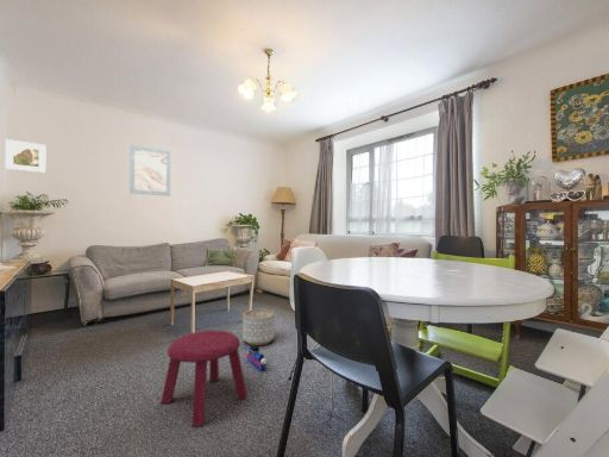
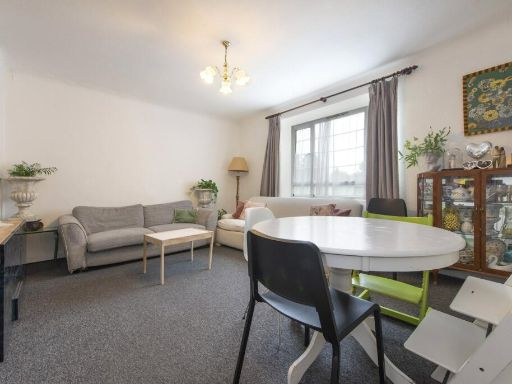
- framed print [5,138,48,174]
- planter [241,308,276,346]
- stool [159,330,249,427]
- toy train [245,345,268,371]
- wall art [128,144,171,198]
